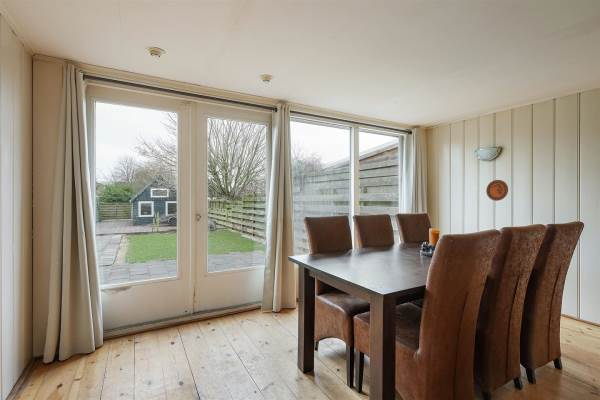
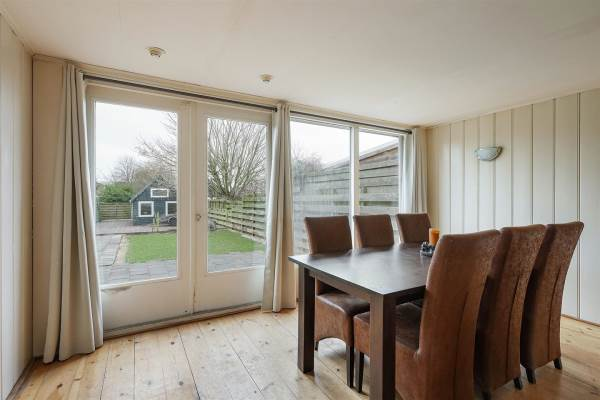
- decorative plate [485,179,509,202]
